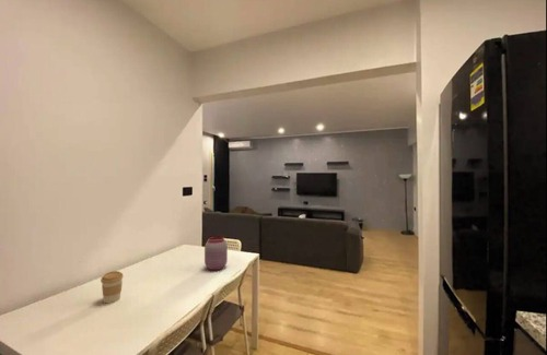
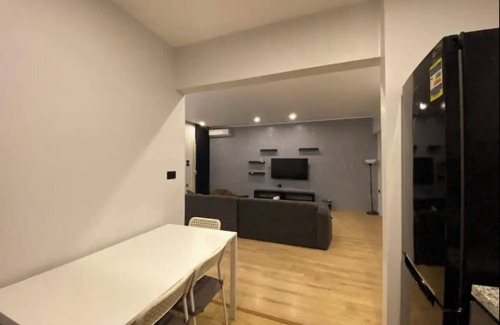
- jar [203,235,229,271]
- coffee cup [100,270,125,304]
